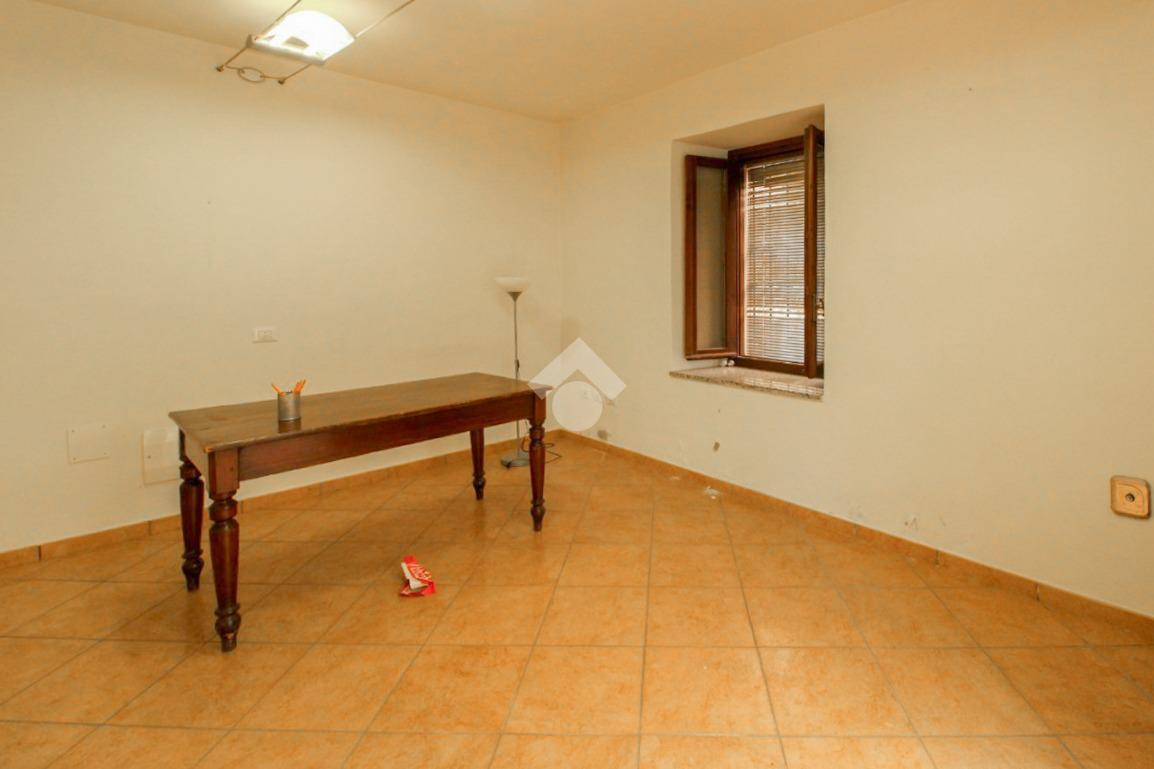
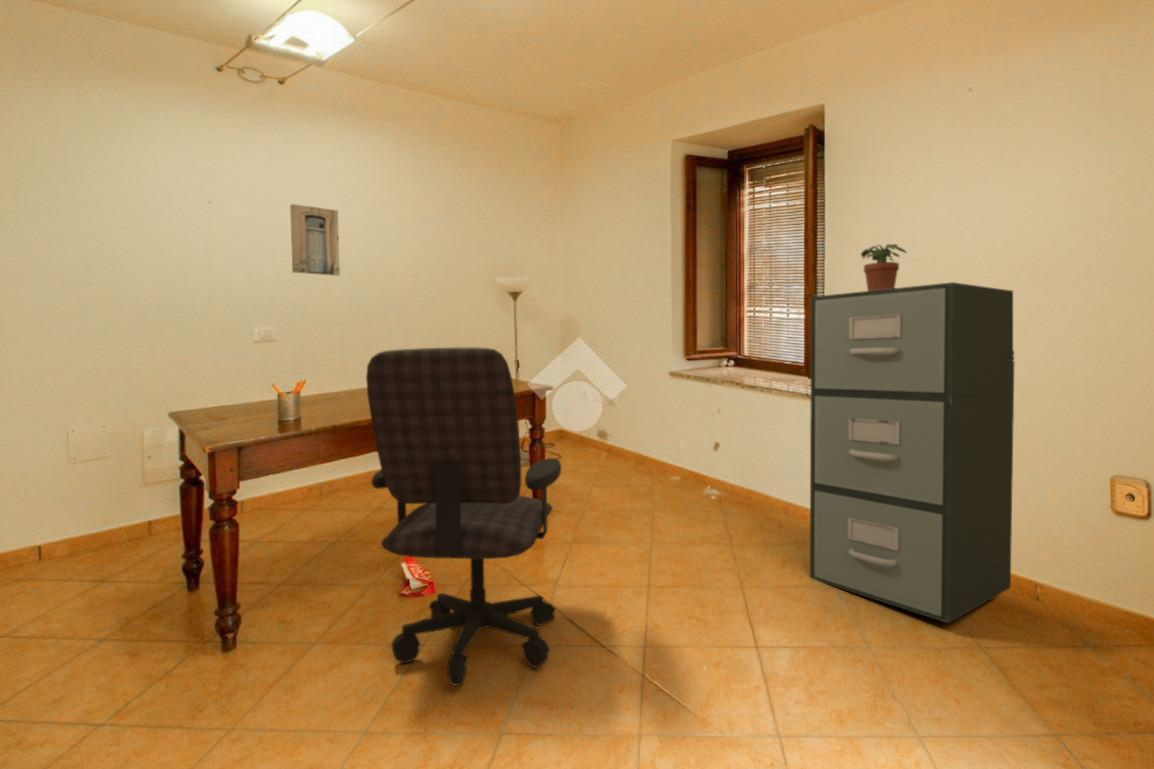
+ filing cabinet [809,281,1015,624]
+ office chair [365,347,562,687]
+ wall art [289,203,341,277]
+ potted plant [860,243,908,291]
